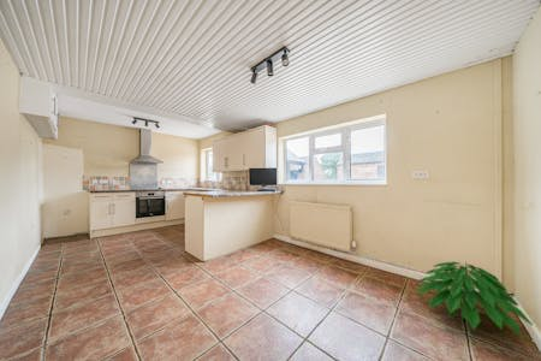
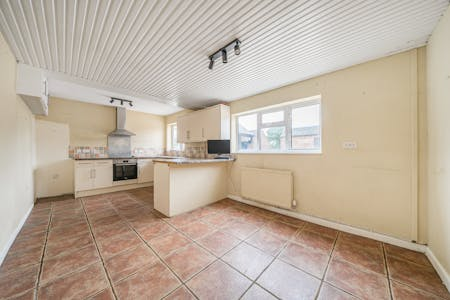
- indoor plant [415,260,534,339]
